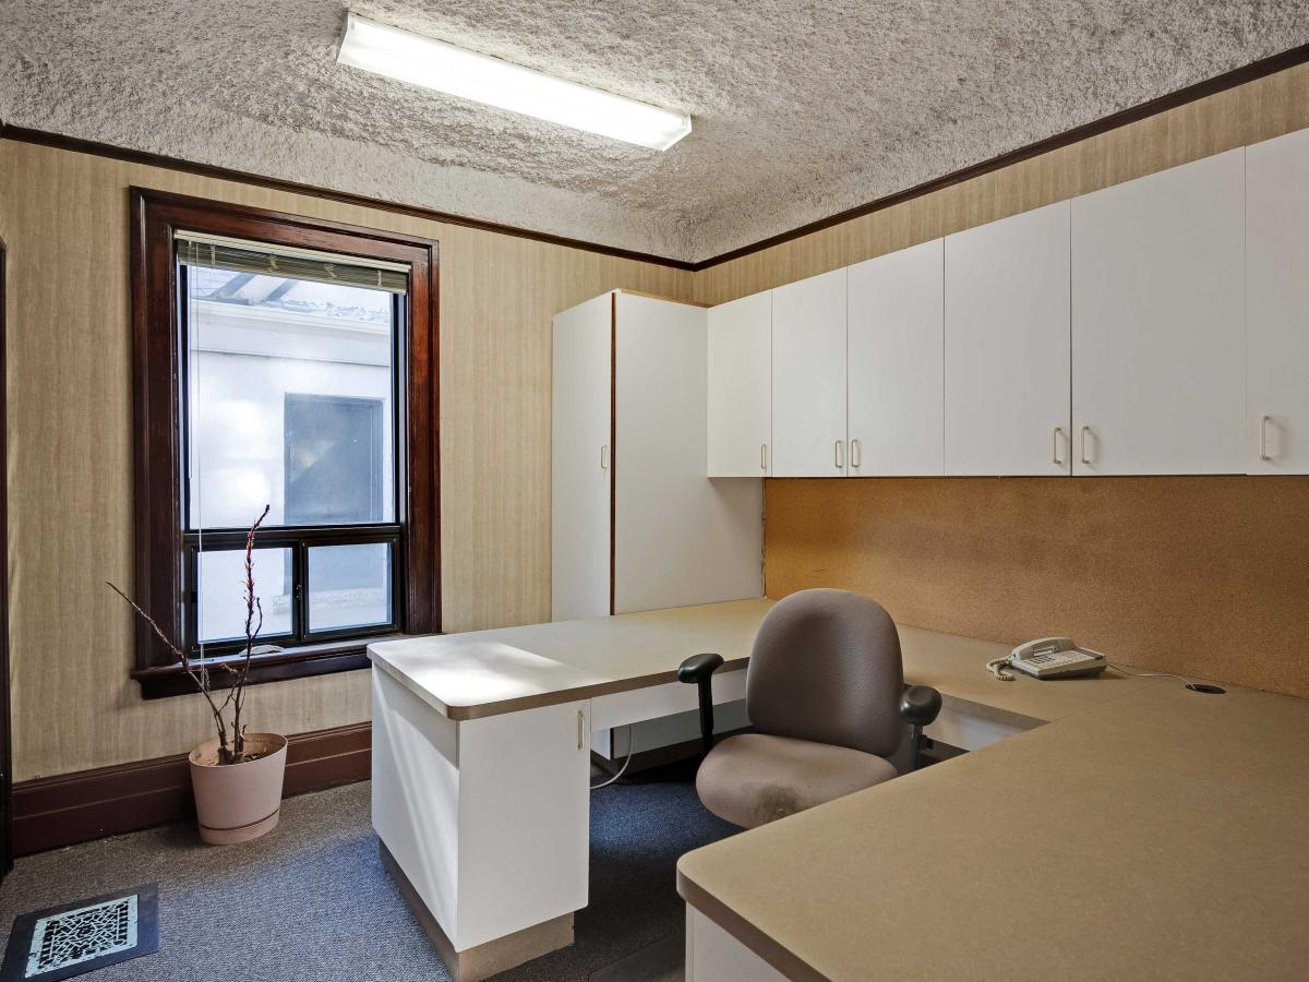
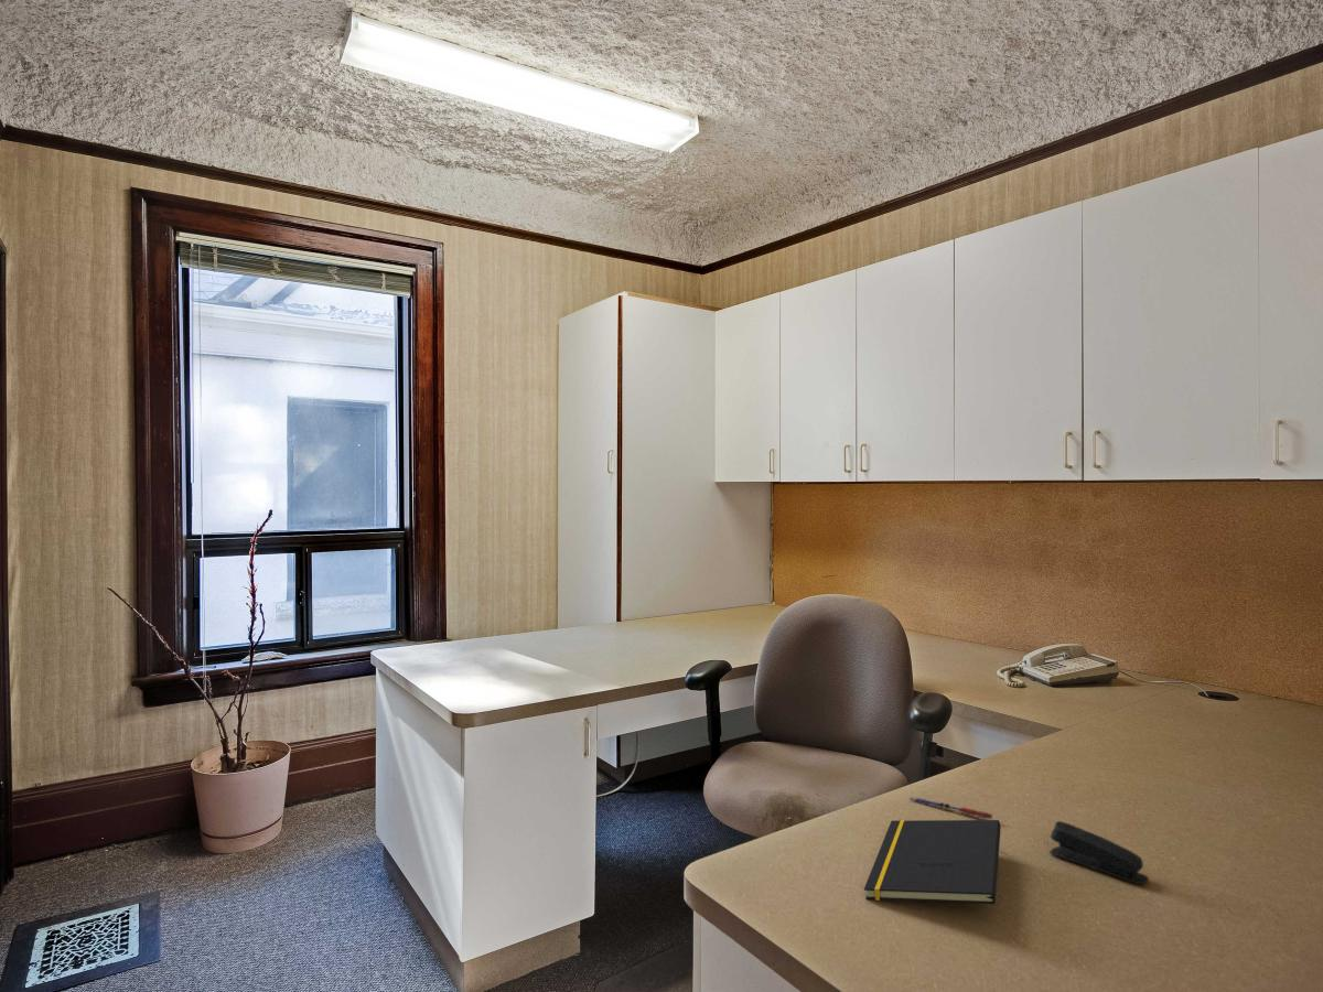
+ notepad [863,819,1002,905]
+ pen [910,796,993,820]
+ stapler [1048,820,1150,885]
